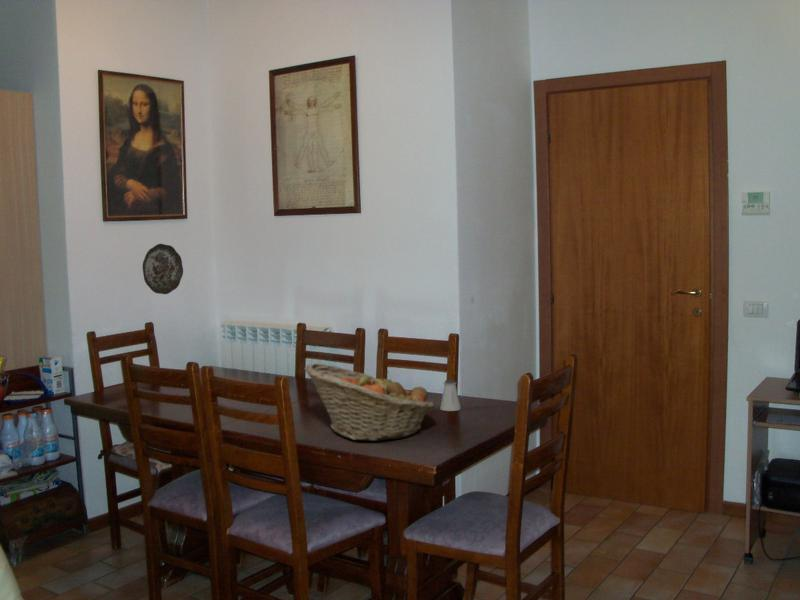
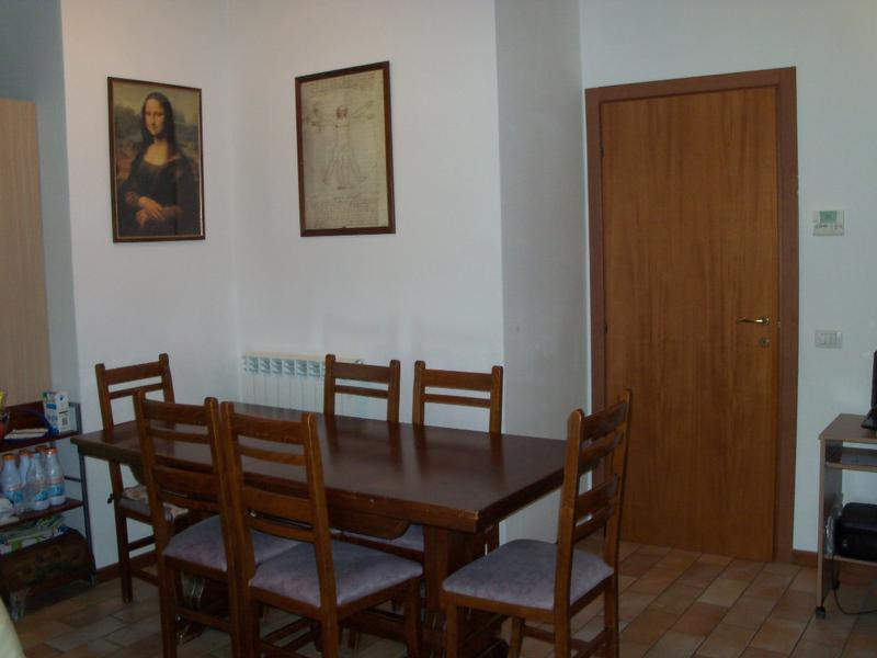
- decorative plate [142,243,184,295]
- fruit basket [303,362,436,442]
- saltshaker [439,379,462,412]
